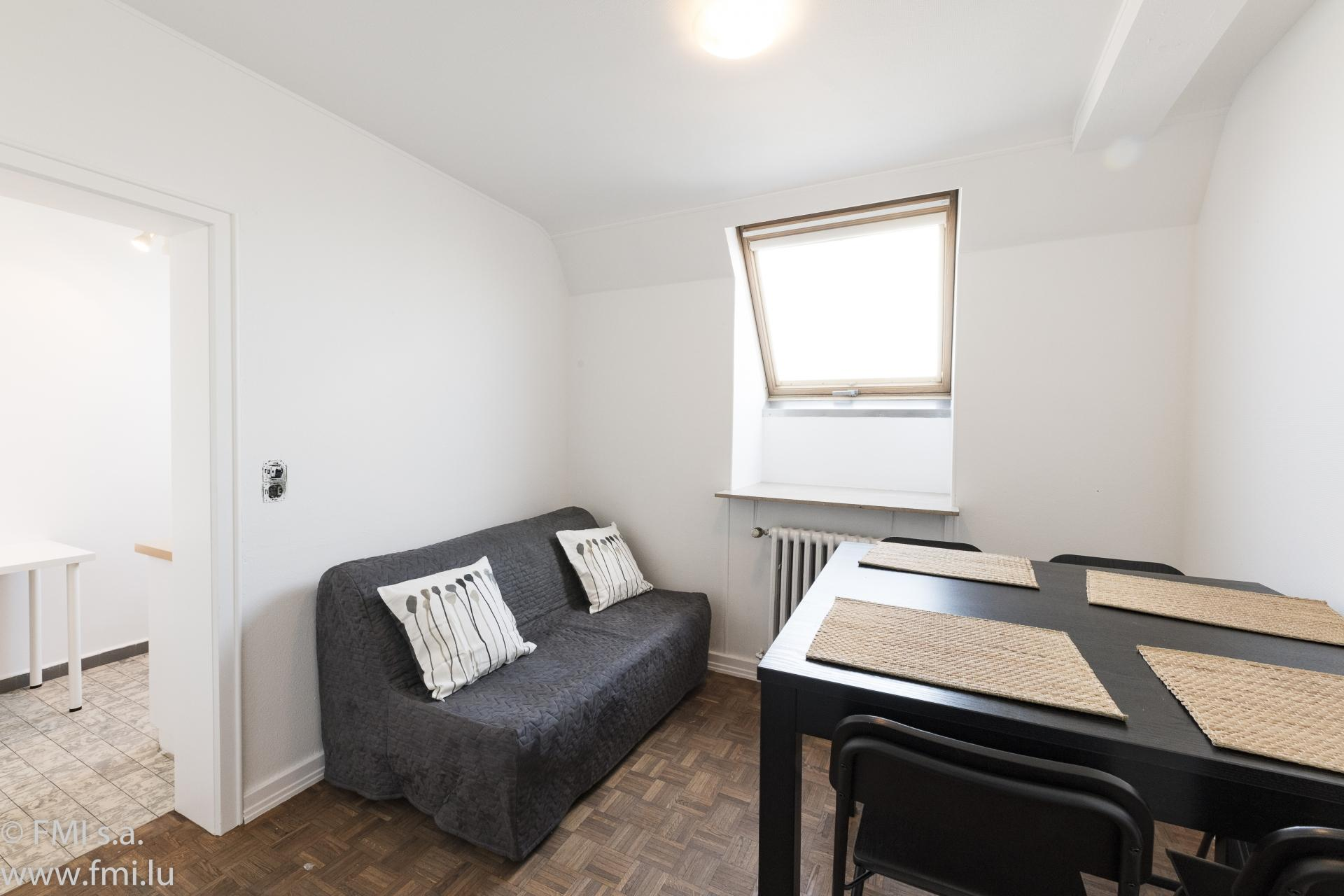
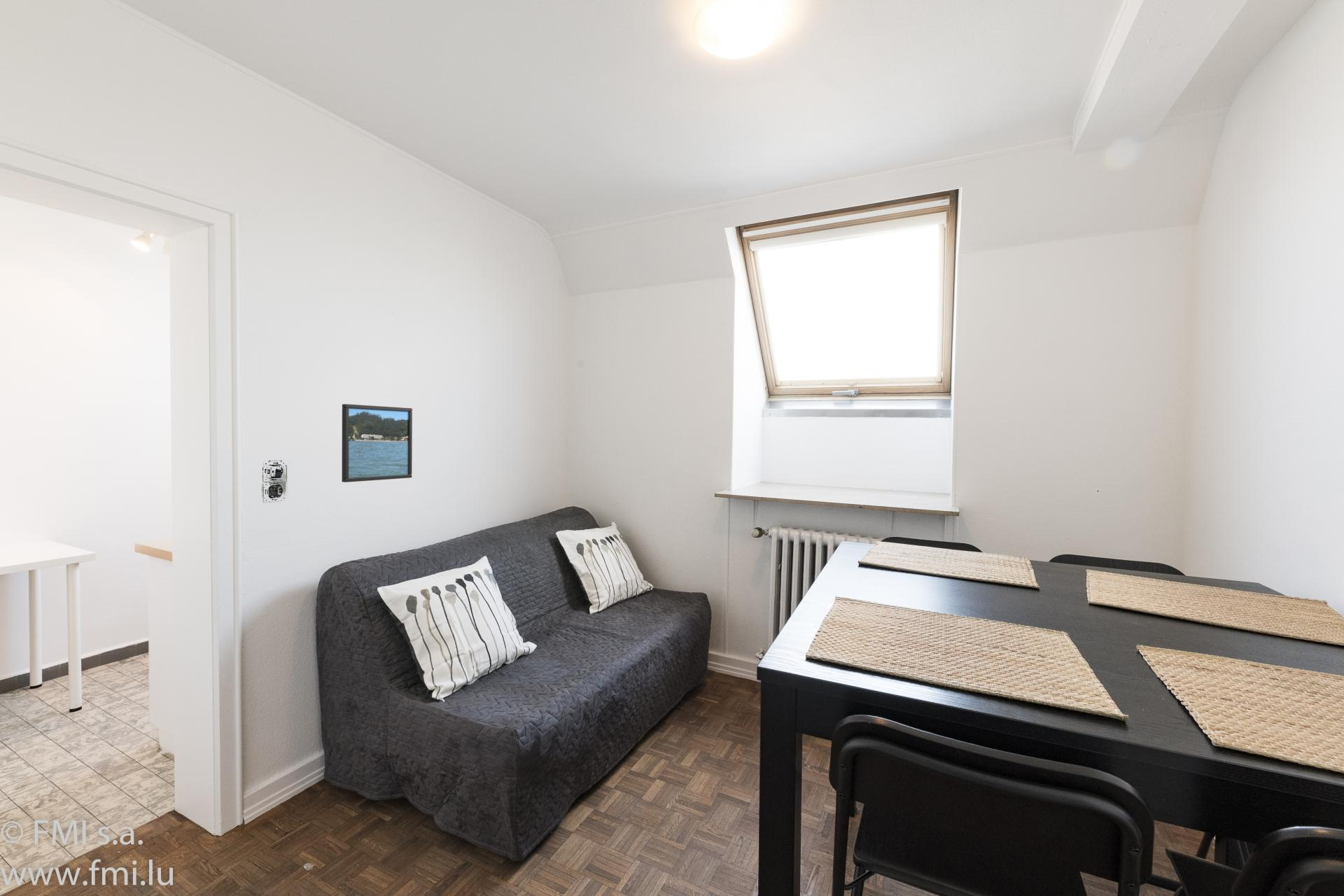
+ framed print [341,403,413,483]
